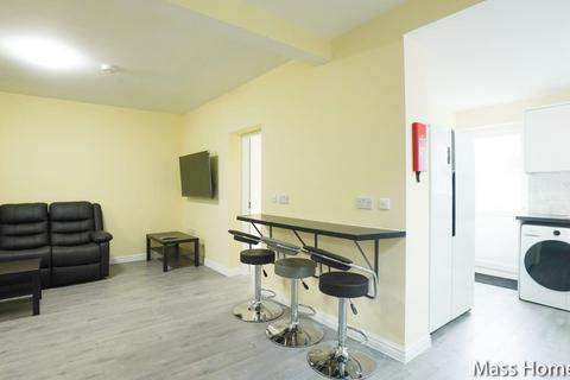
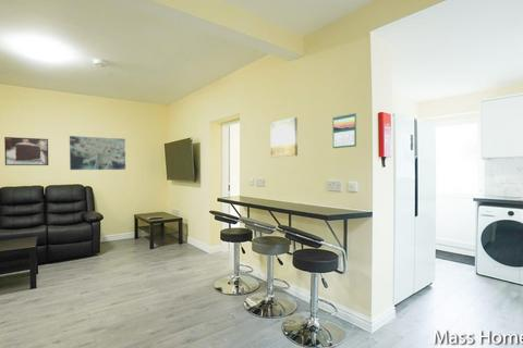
+ wall art [269,116,299,159]
+ calendar [331,112,357,149]
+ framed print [3,136,49,166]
+ wall art [69,135,126,171]
